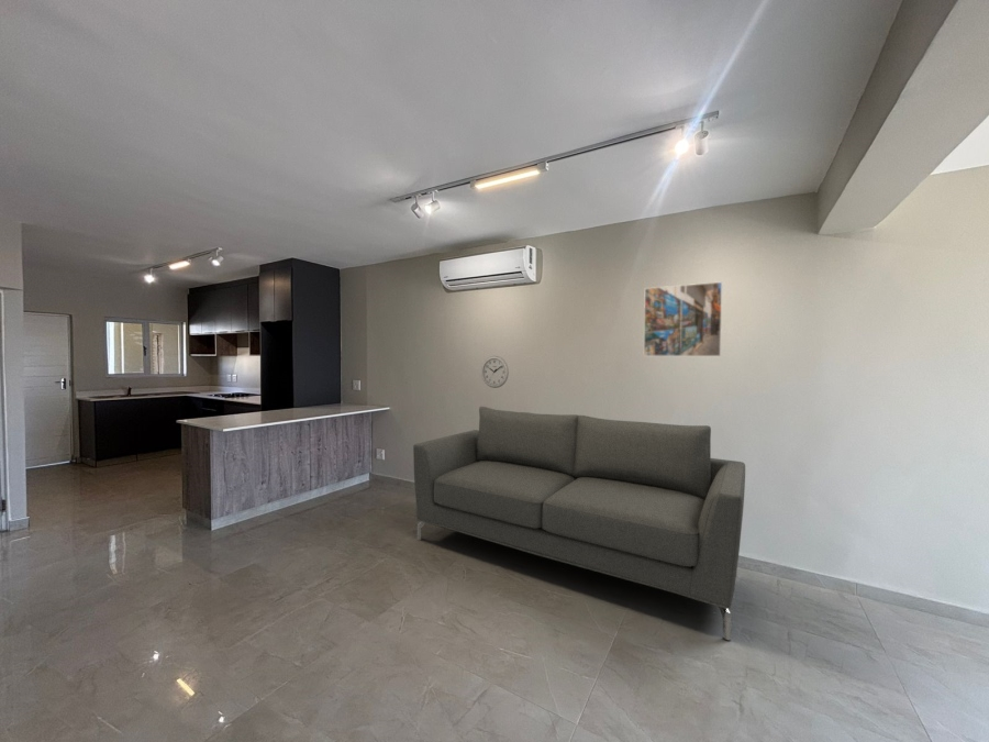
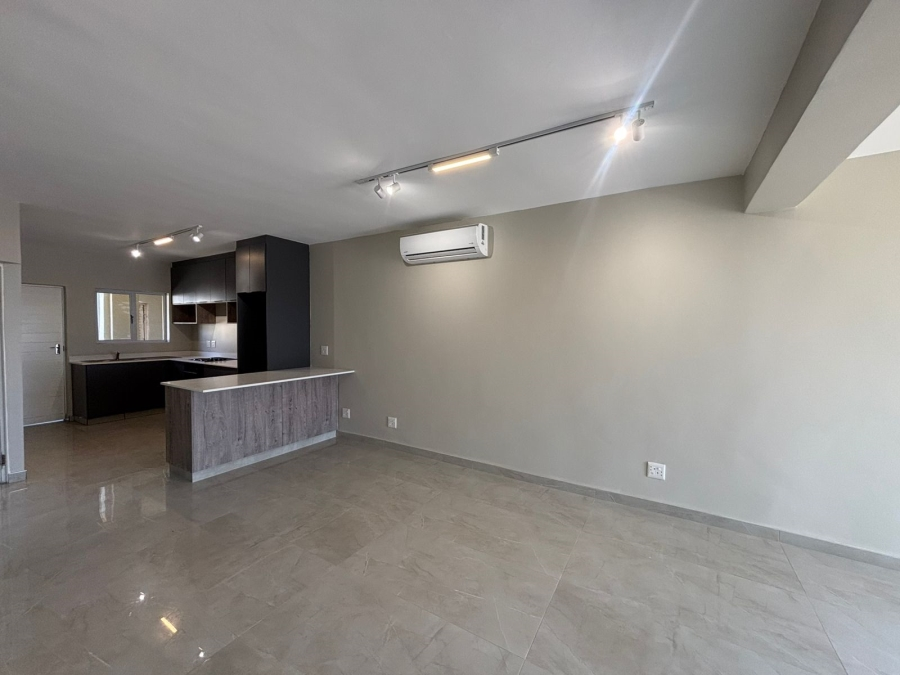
- sofa [412,406,746,641]
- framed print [643,281,723,357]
- wall clock [480,355,510,389]
